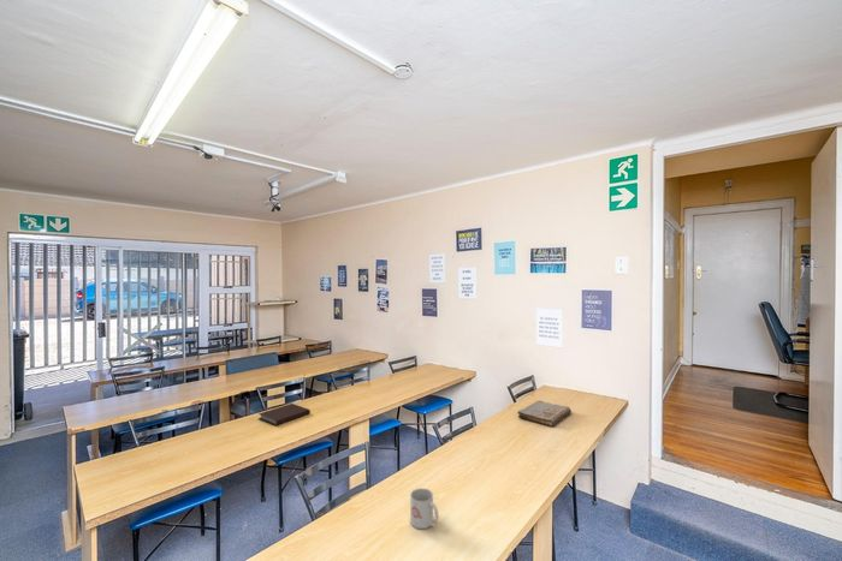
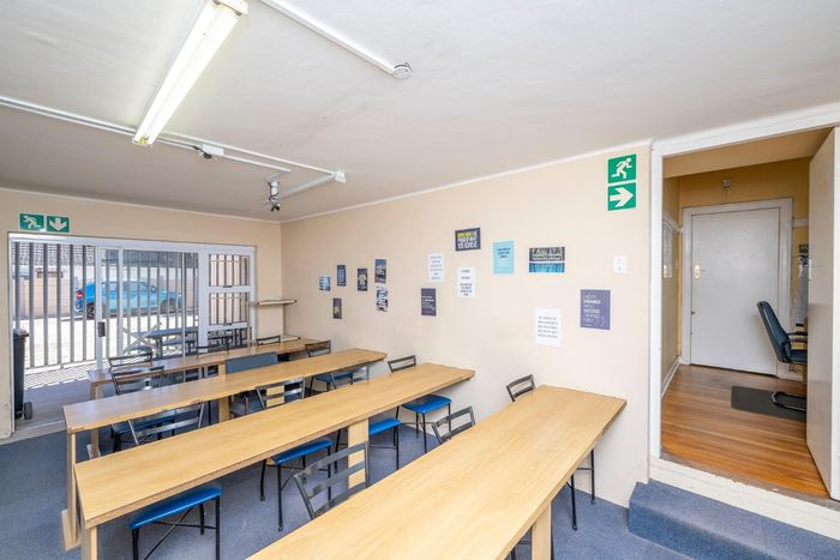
- mug [409,487,439,530]
- notebook [257,402,312,426]
- book [516,399,573,428]
